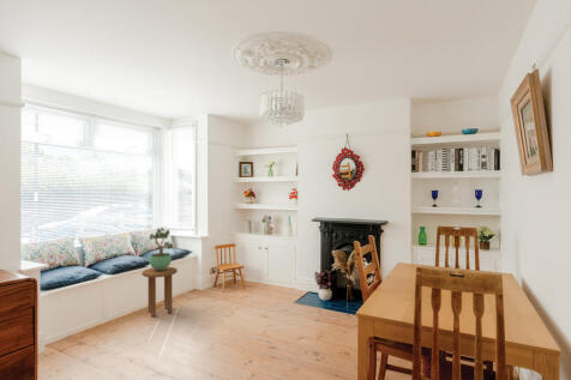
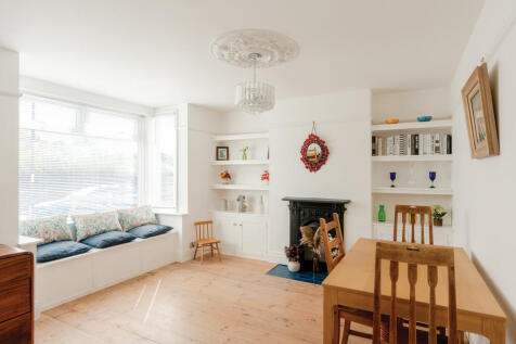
- side table [142,266,179,318]
- potted plant [149,227,175,270]
